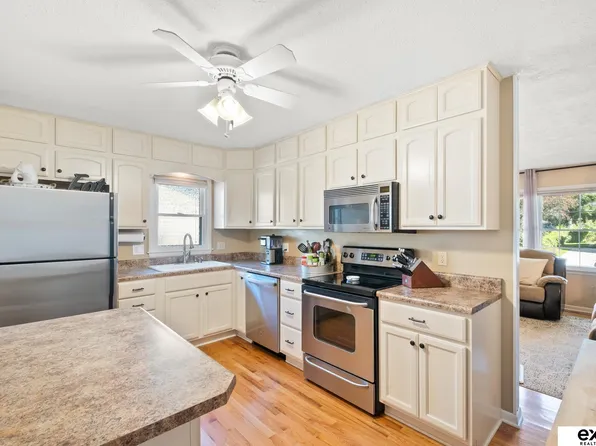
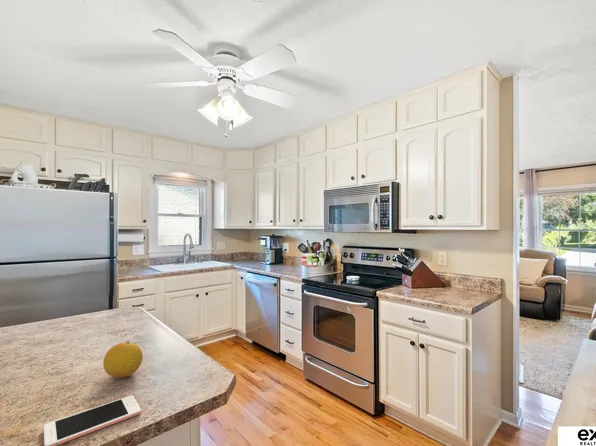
+ cell phone [43,394,142,446]
+ fruit [102,340,144,379]
